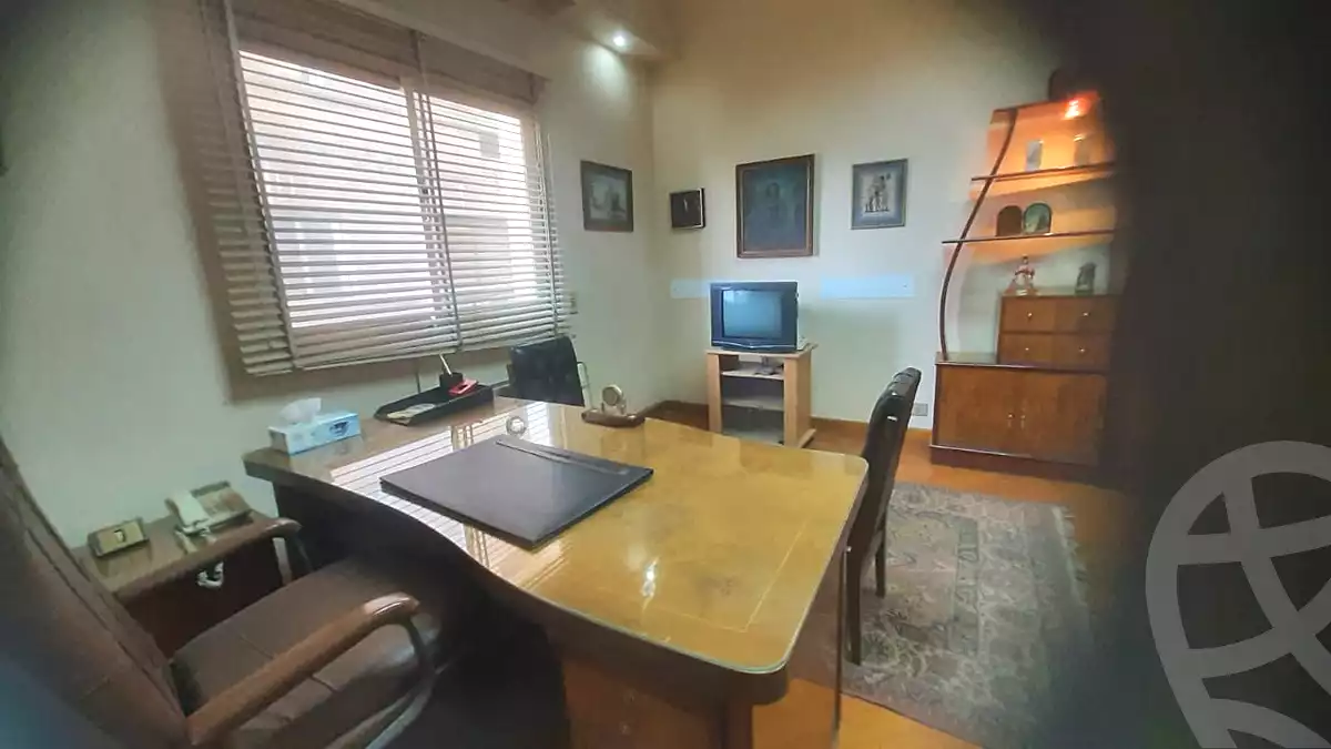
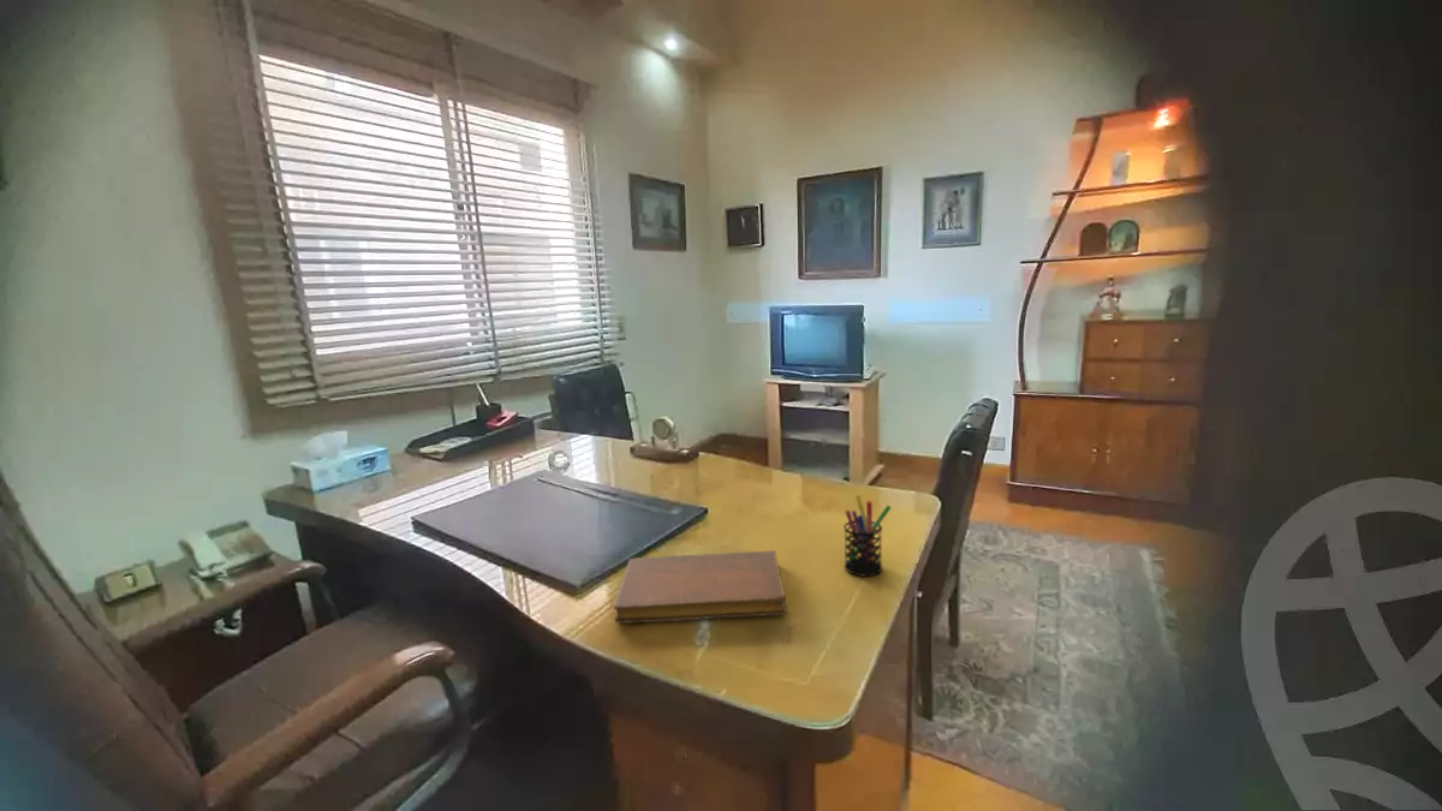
+ notebook [613,549,788,625]
+ pen holder [842,494,893,578]
